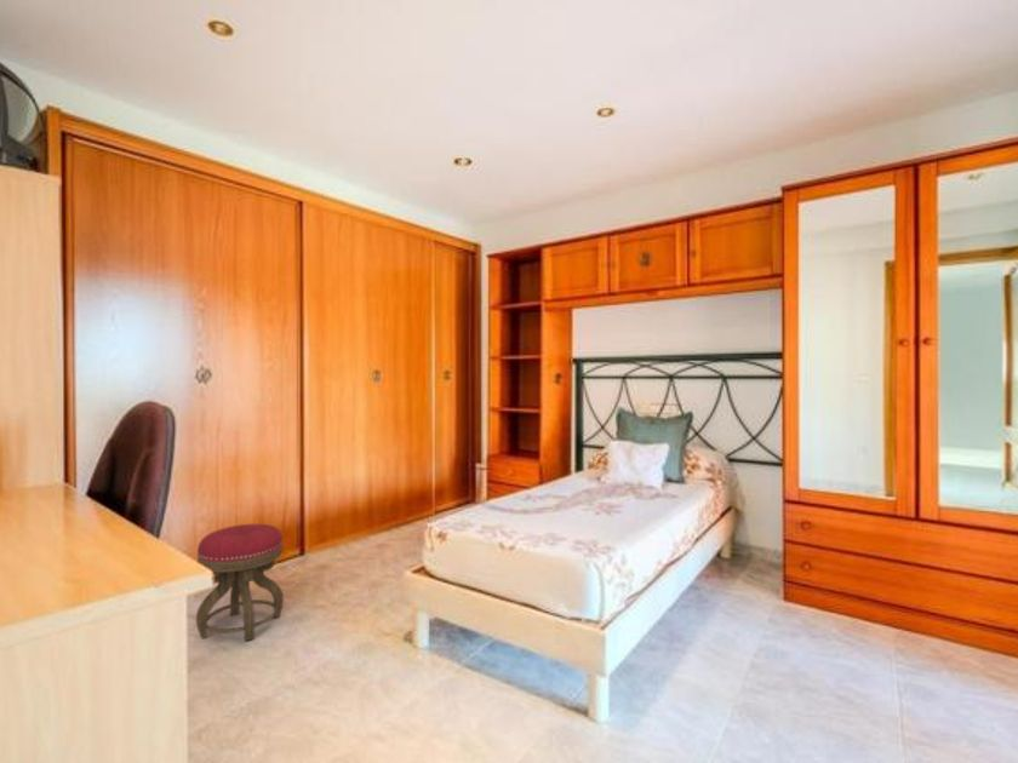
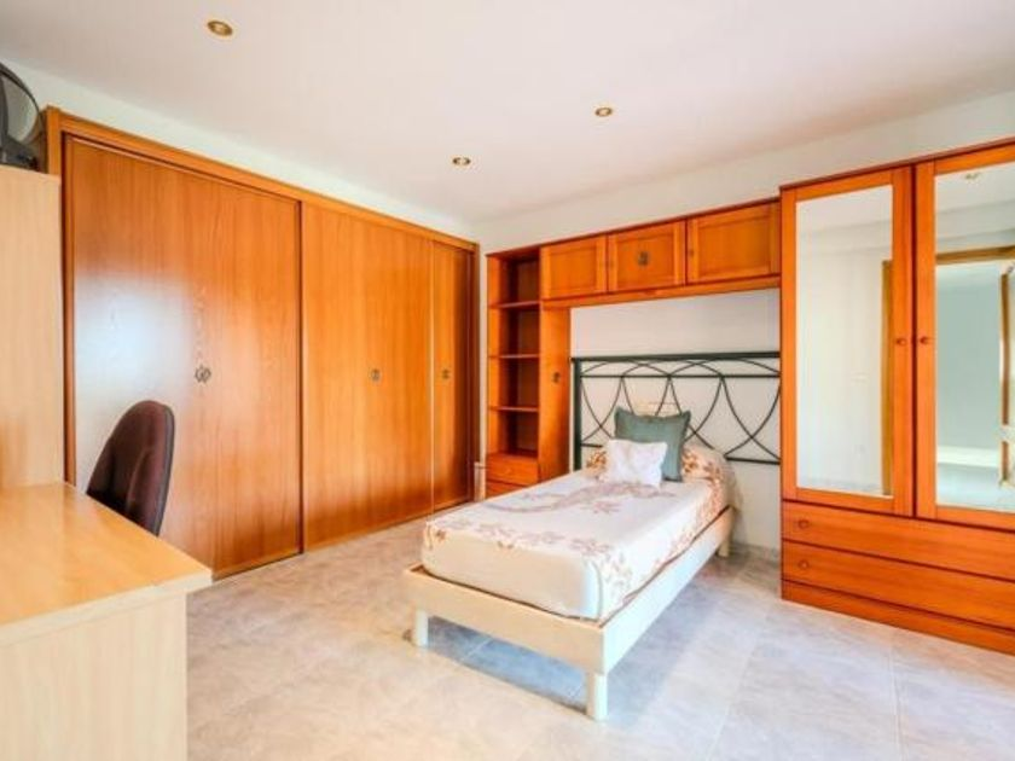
- stool [195,523,285,642]
